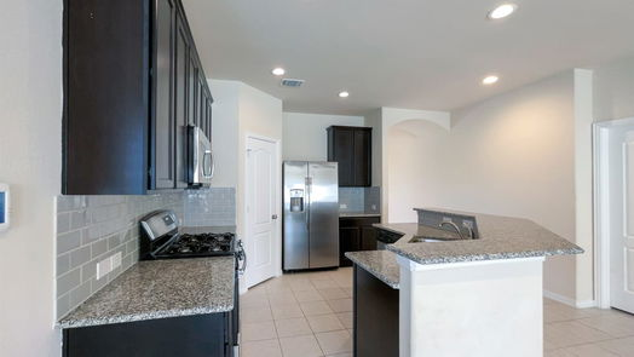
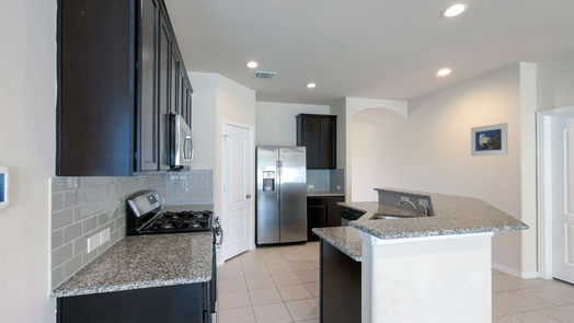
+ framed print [470,122,509,158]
